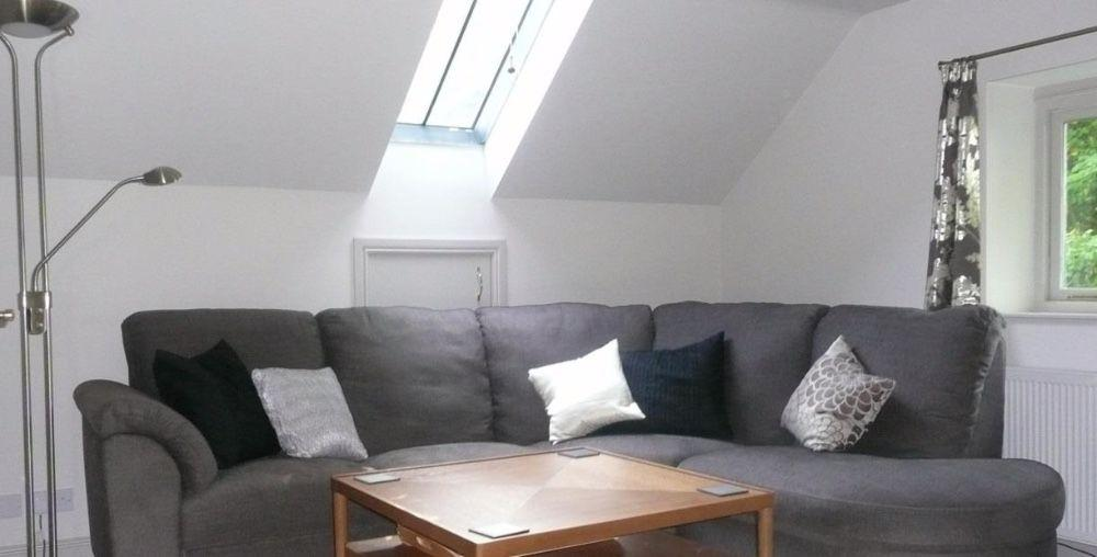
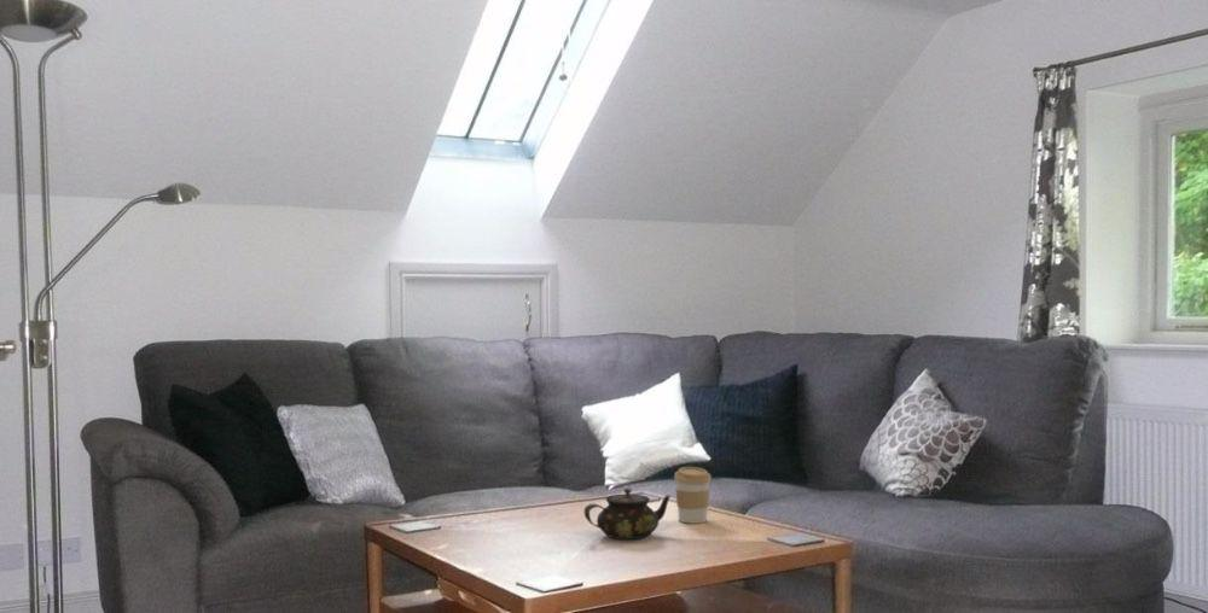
+ coffee cup [673,466,713,525]
+ teapot [583,486,672,541]
